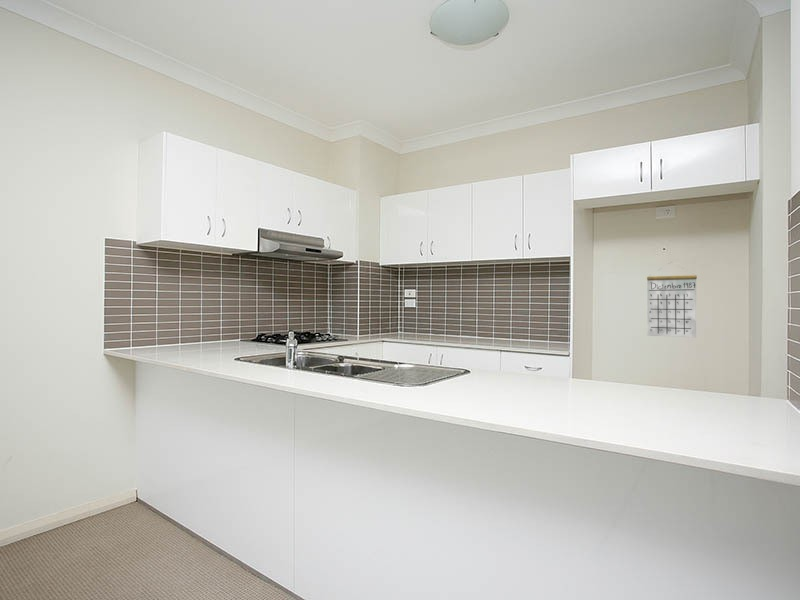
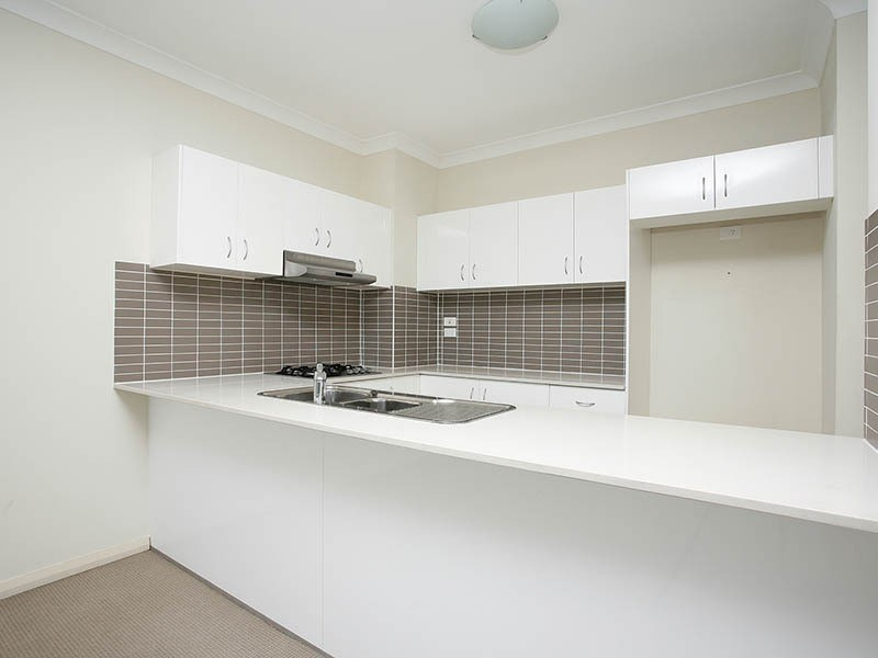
- calendar [646,261,698,339]
